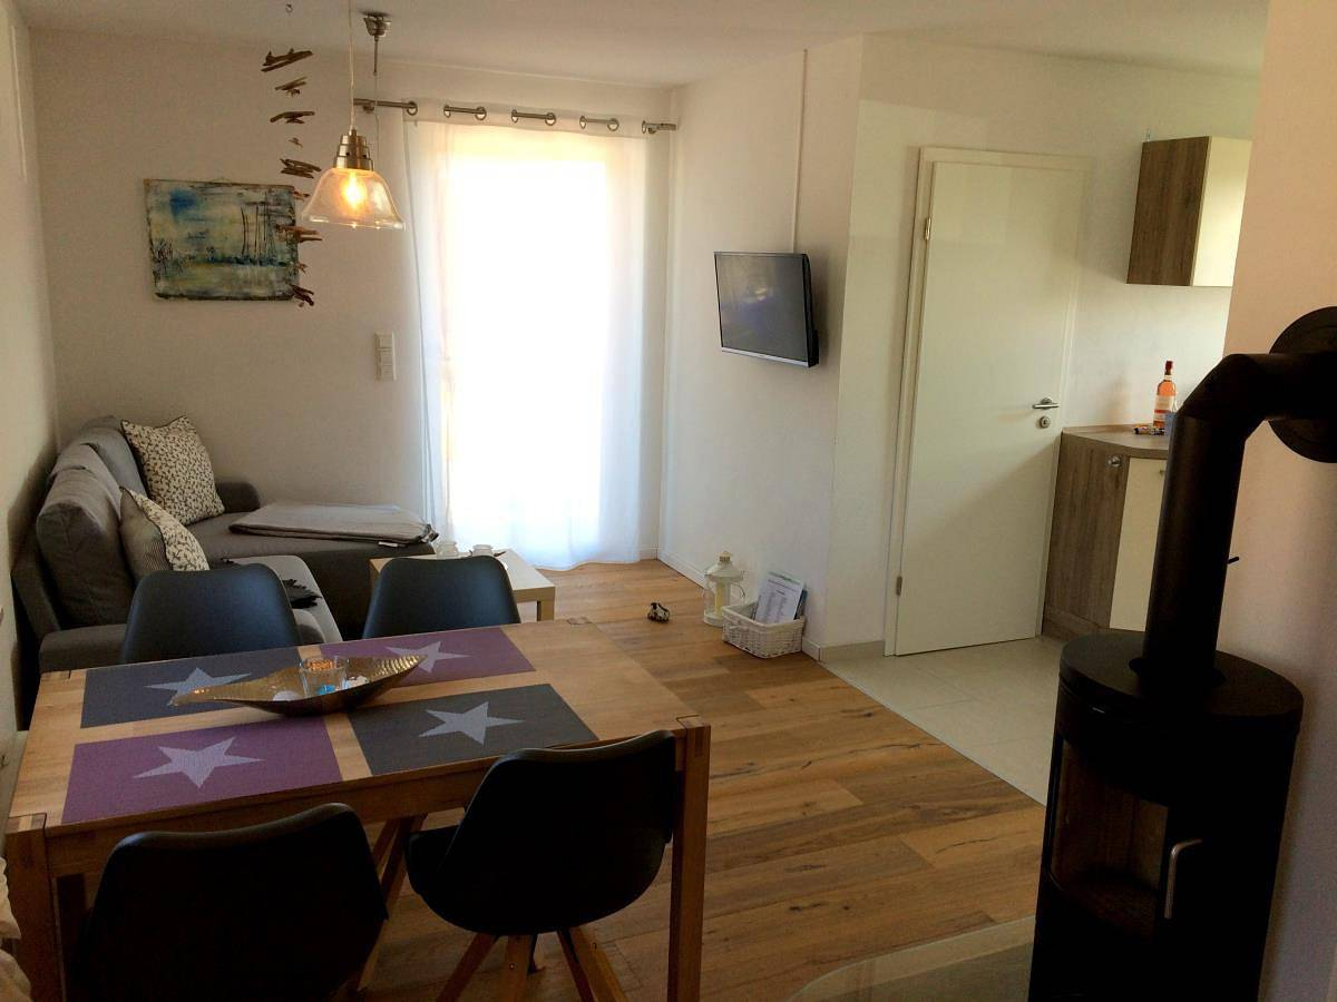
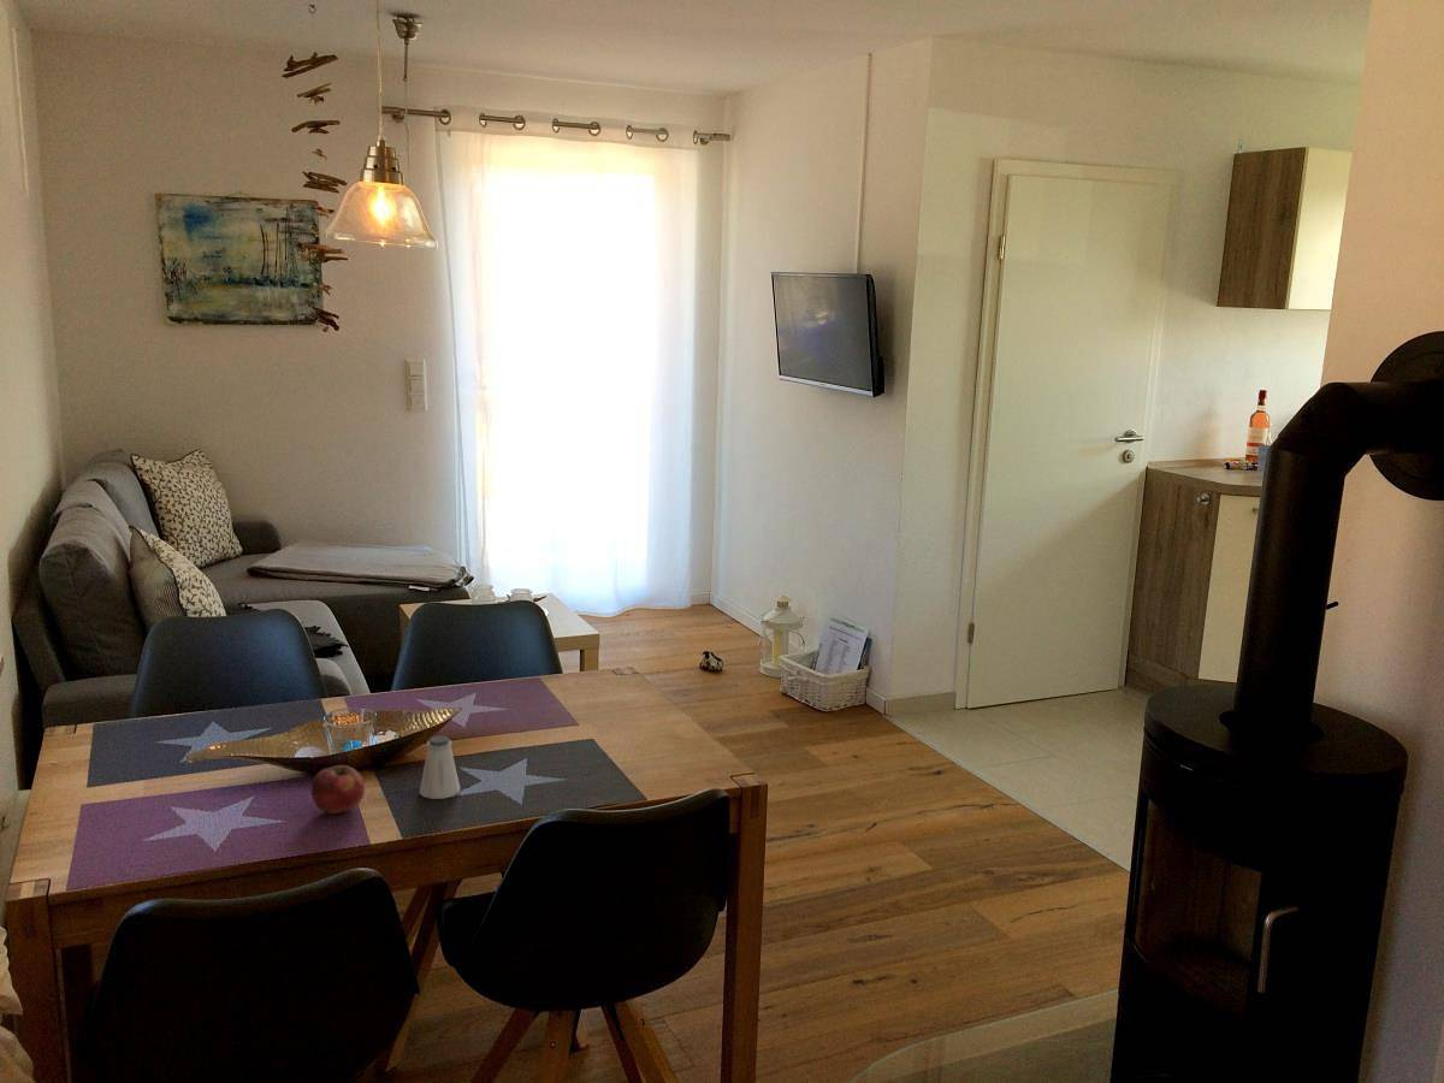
+ saltshaker [419,735,461,800]
+ fruit [310,764,366,815]
